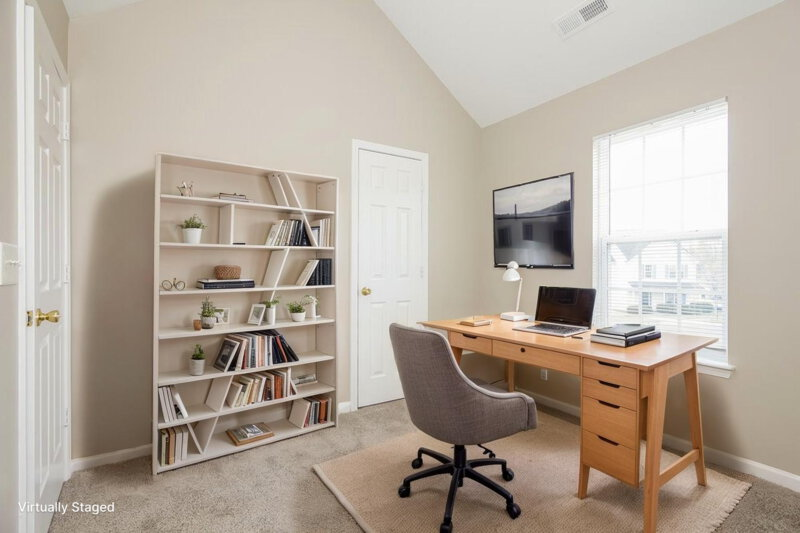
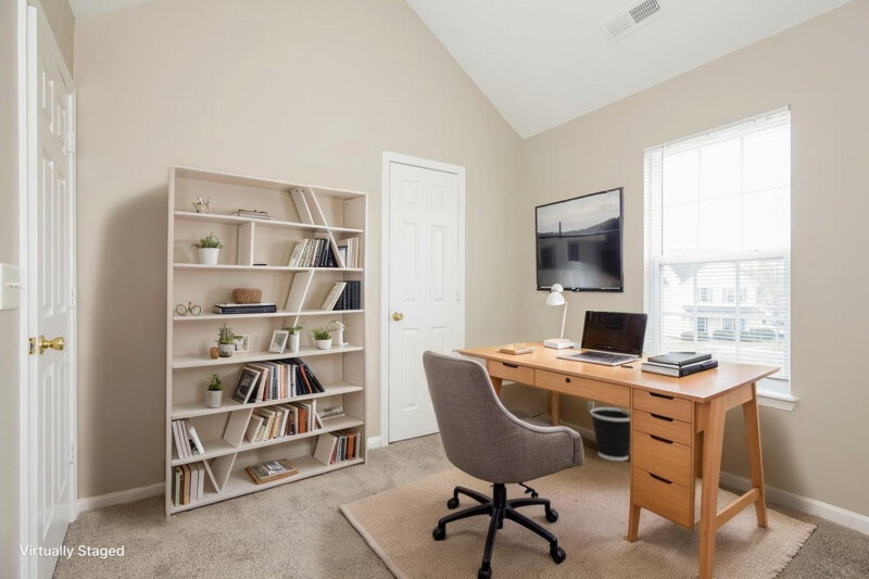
+ wastebasket [589,406,631,462]
